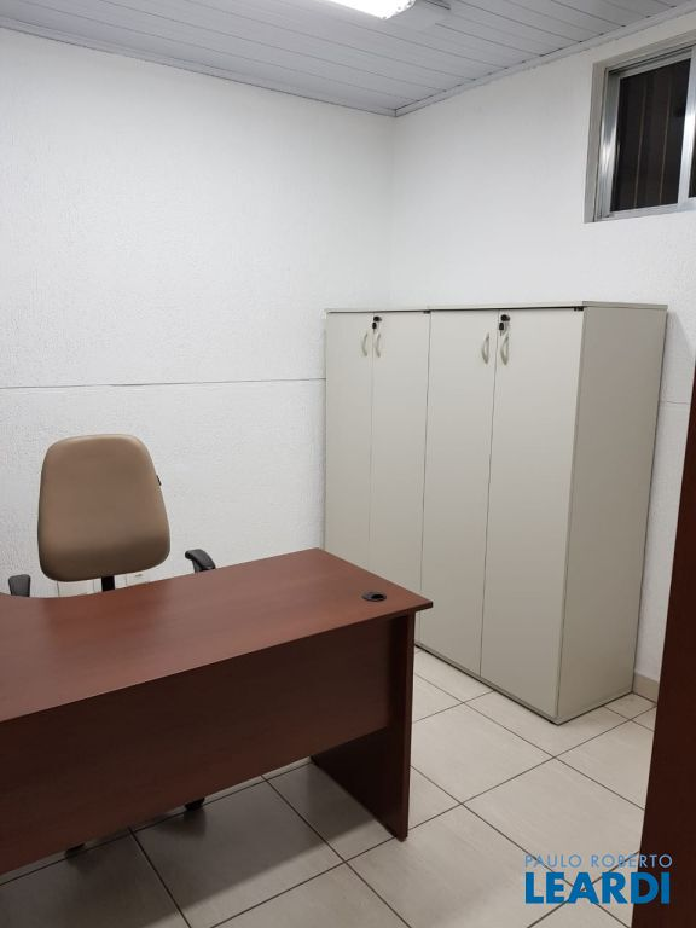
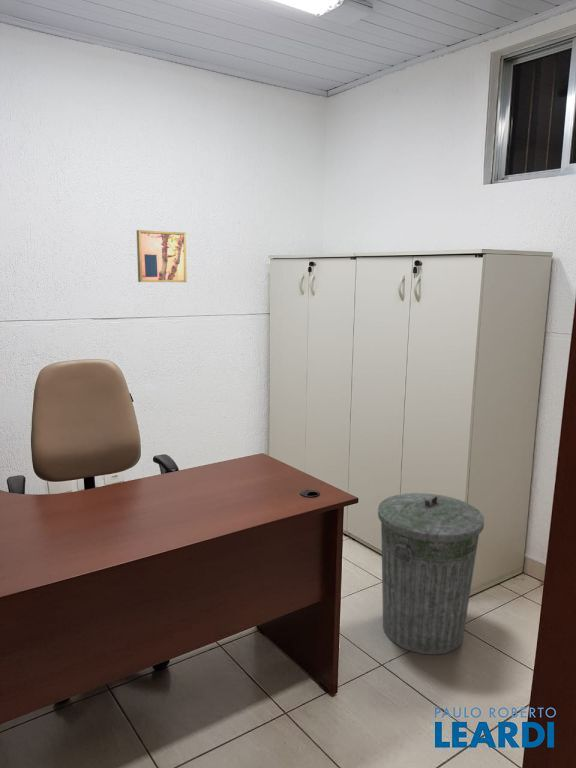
+ trash can [377,492,485,656]
+ wall art [136,229,188,283]
